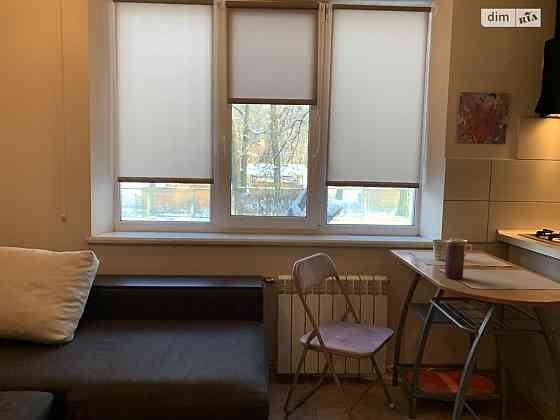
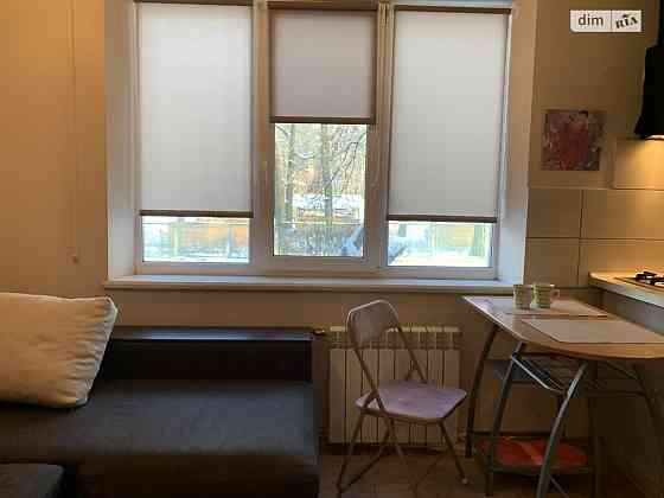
- candle [444,241,466,280]
